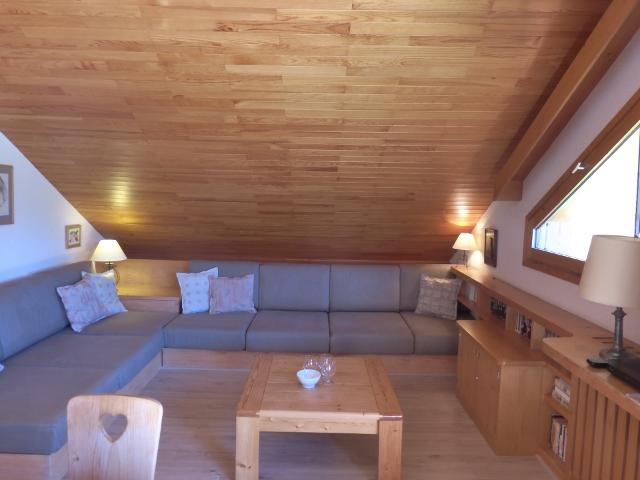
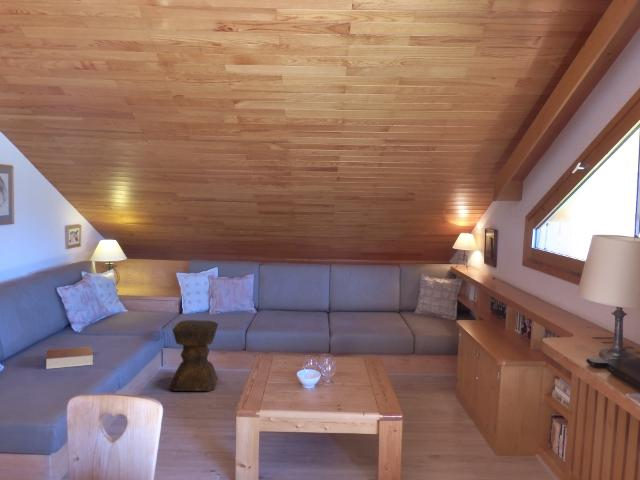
+ stool [168,319,219,392]
+ book [45,345,94,370]
